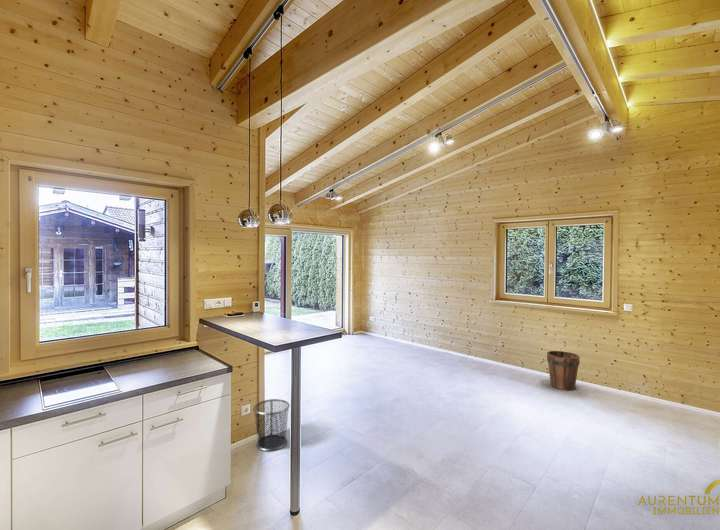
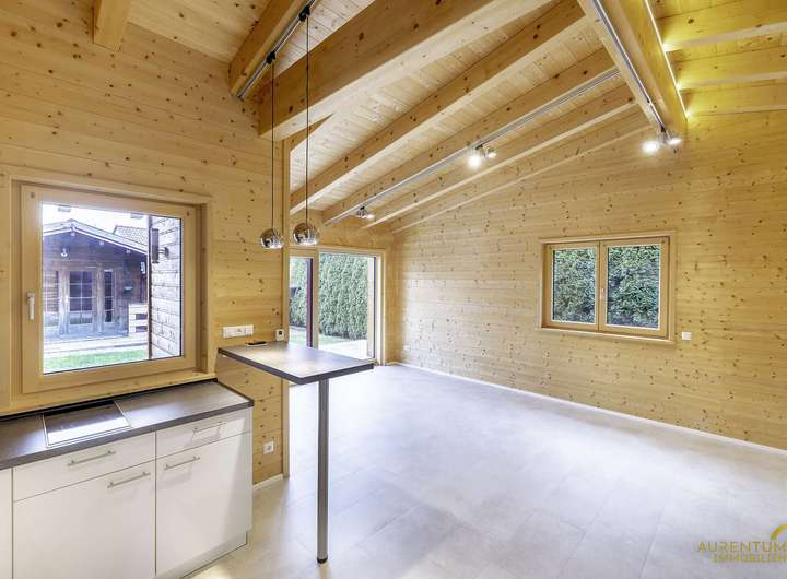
- bucket [546,350,581,391]
- waste bin [252,398,291,452]
